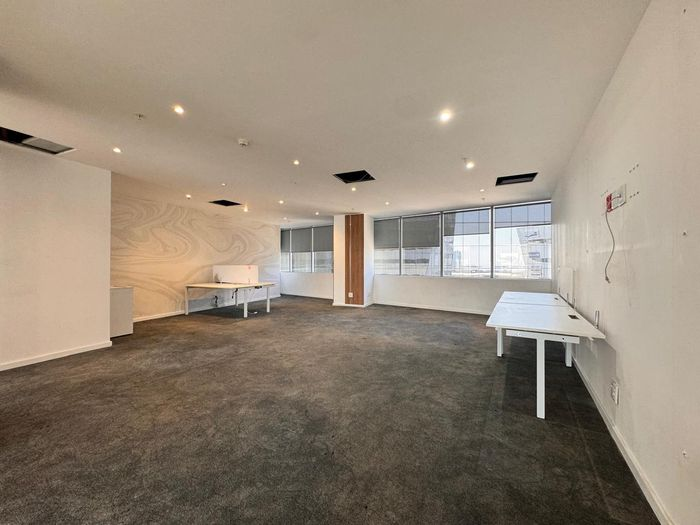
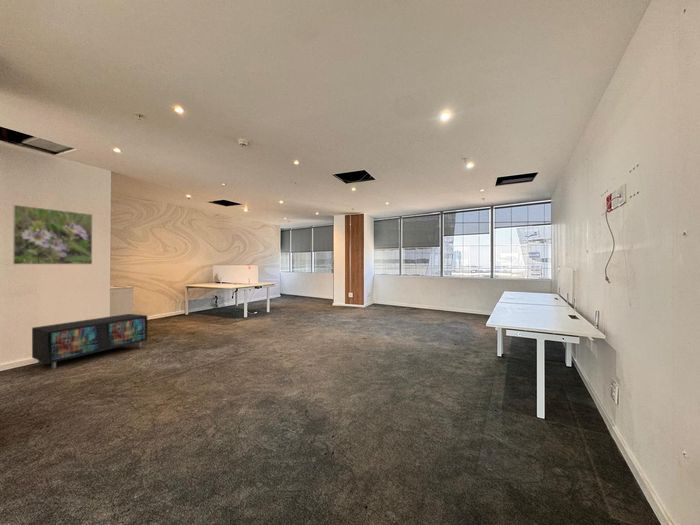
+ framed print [12,204,93,265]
+ storage cabinet [31,313,148,370]
